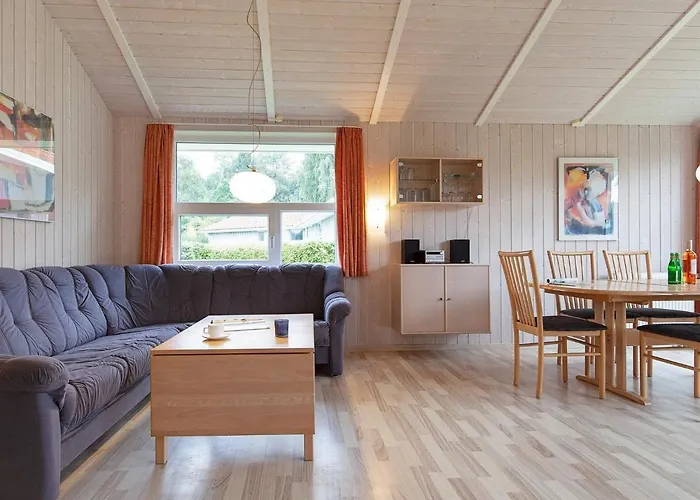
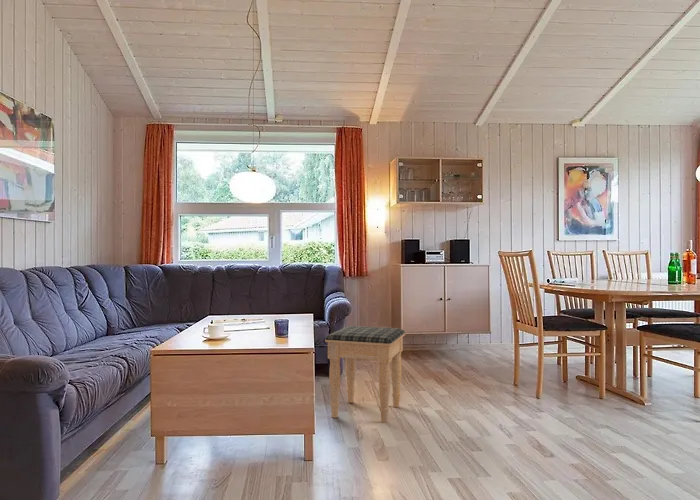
+ footstool [324,325,406,424]
